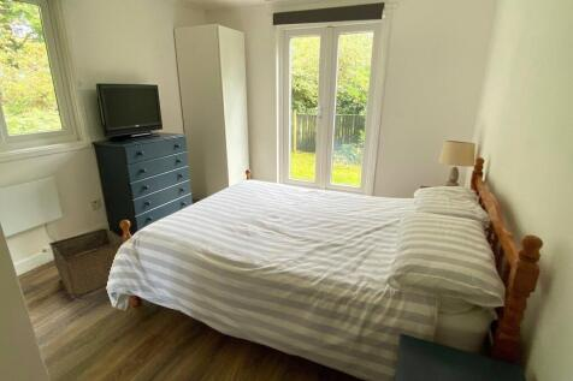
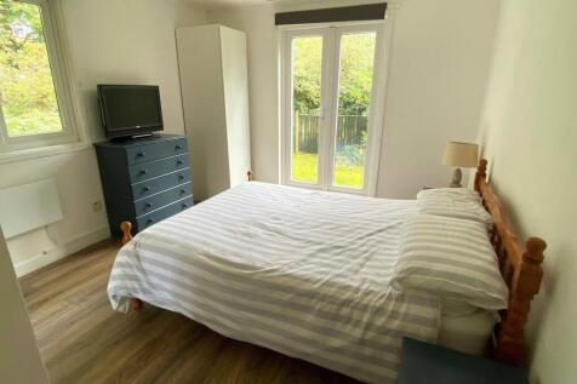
- storage bin [48,227,124,299]
